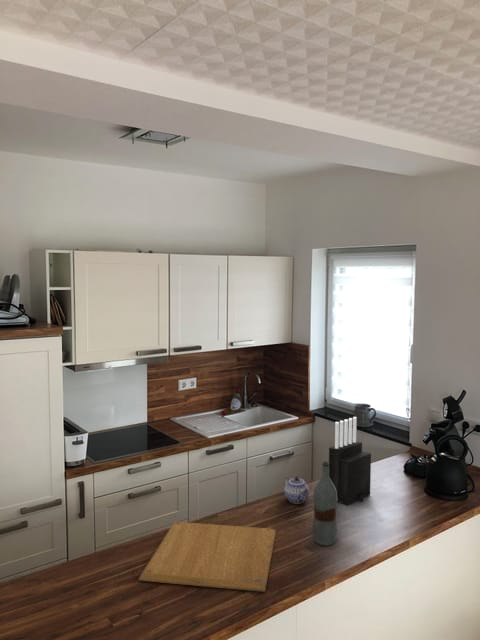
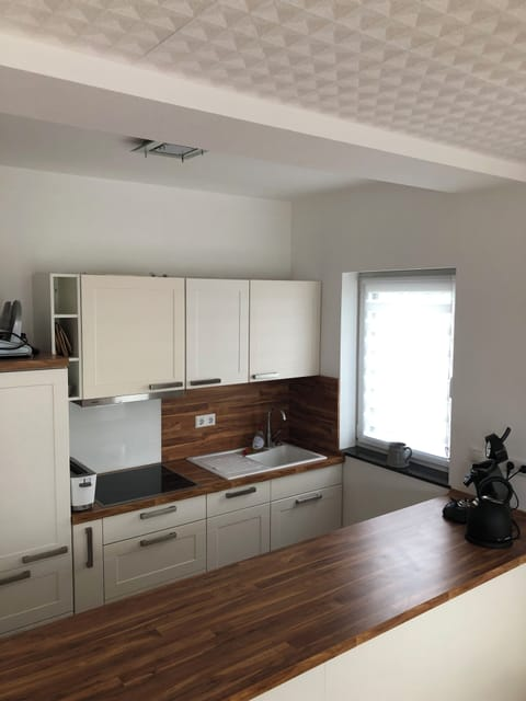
- knife block [328,416,372,506]
- teapot [283,475,310,505]
- chopping board [138,521,277,593]
- bottle [312,461,338,546]
